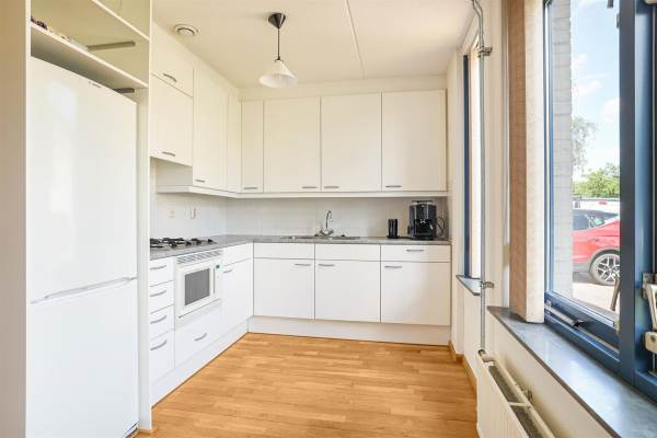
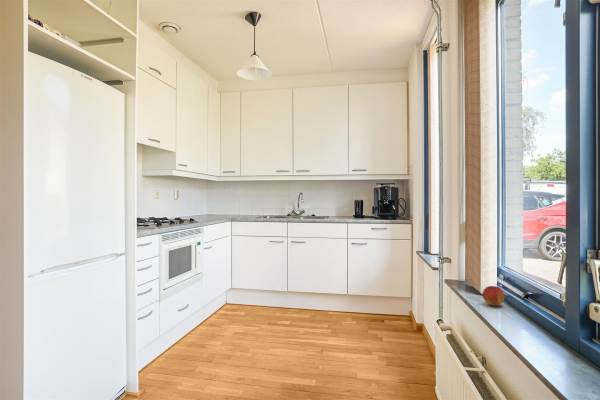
+ peach [482,285,505,307]
